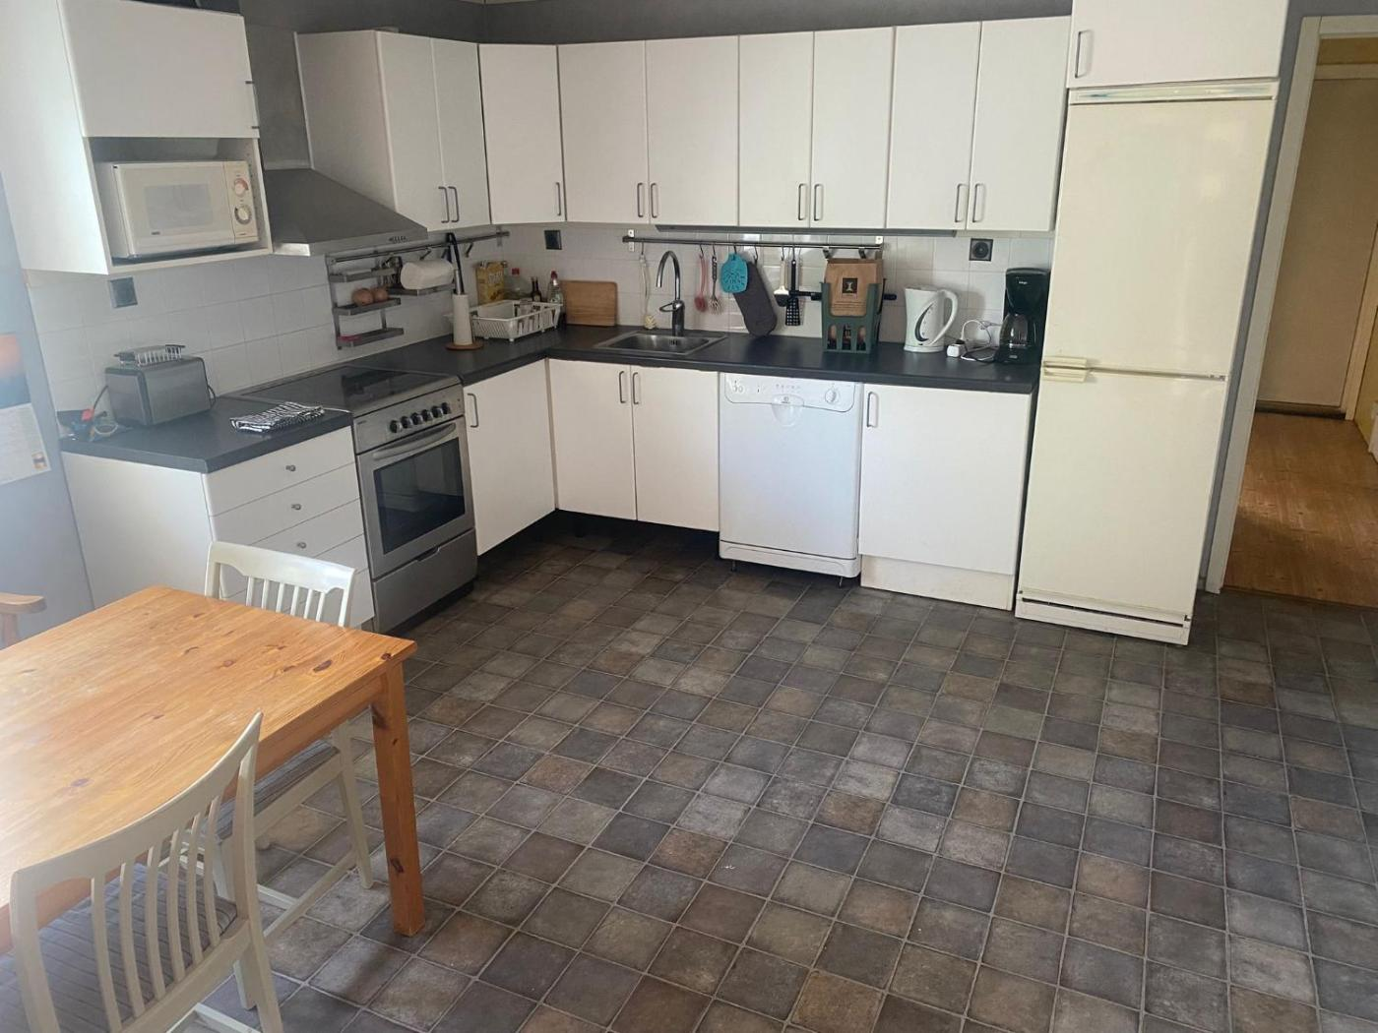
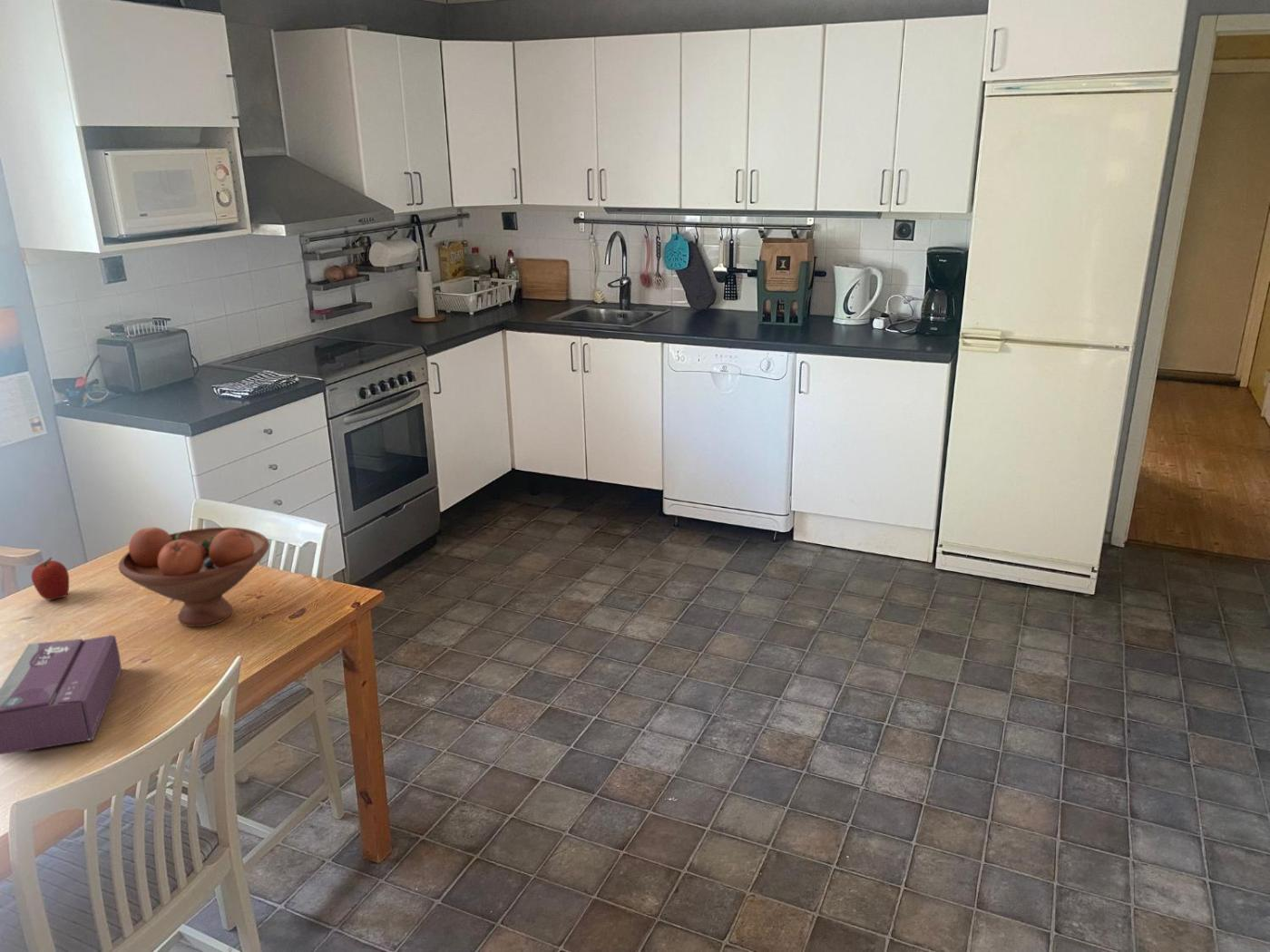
+ fruit [31,557,70,601]
+ fruit bowl [118,527,270,627]
+ tissue box [0,634,122,755]
